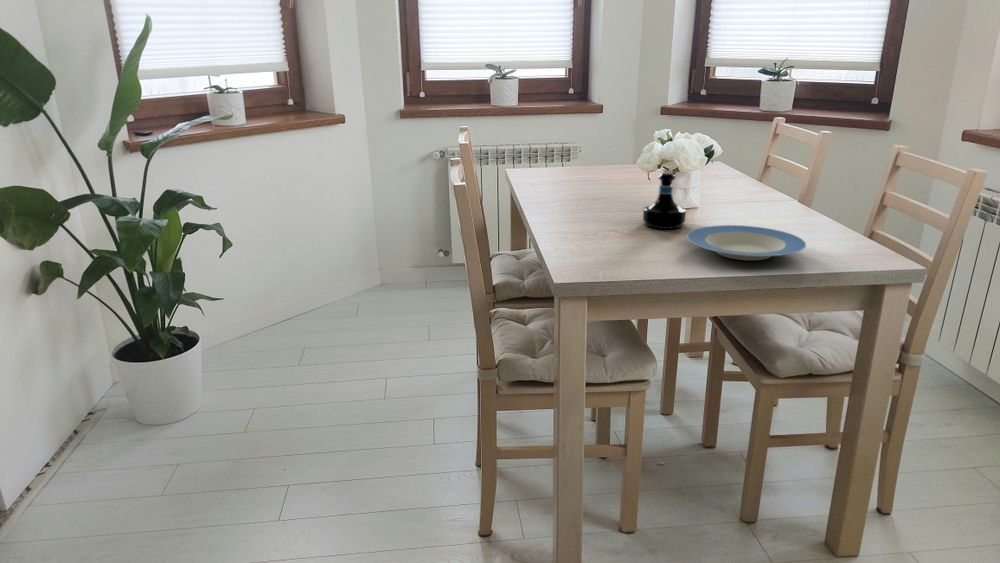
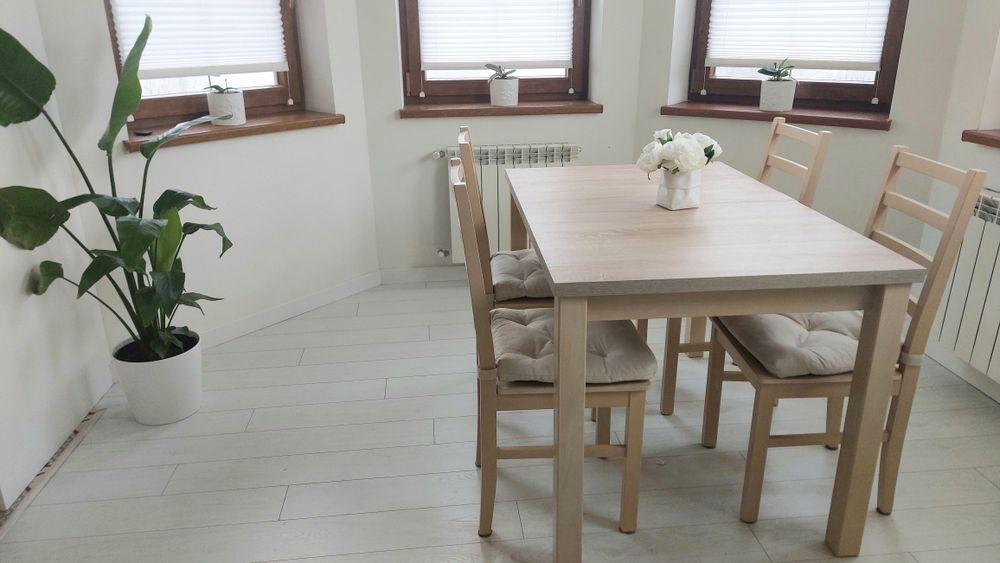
- plate [686,224,807,261]
- tequila bottle [642,172,687,230]
